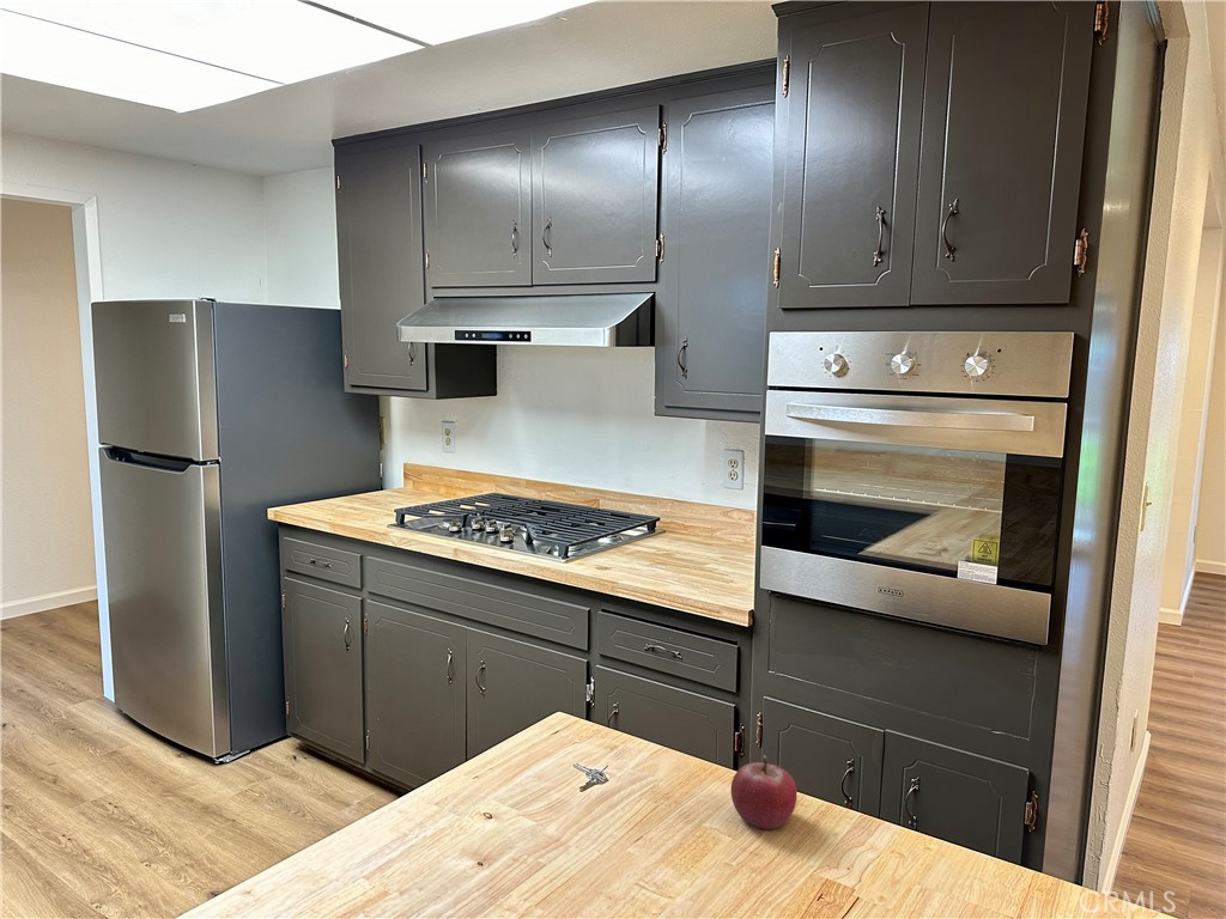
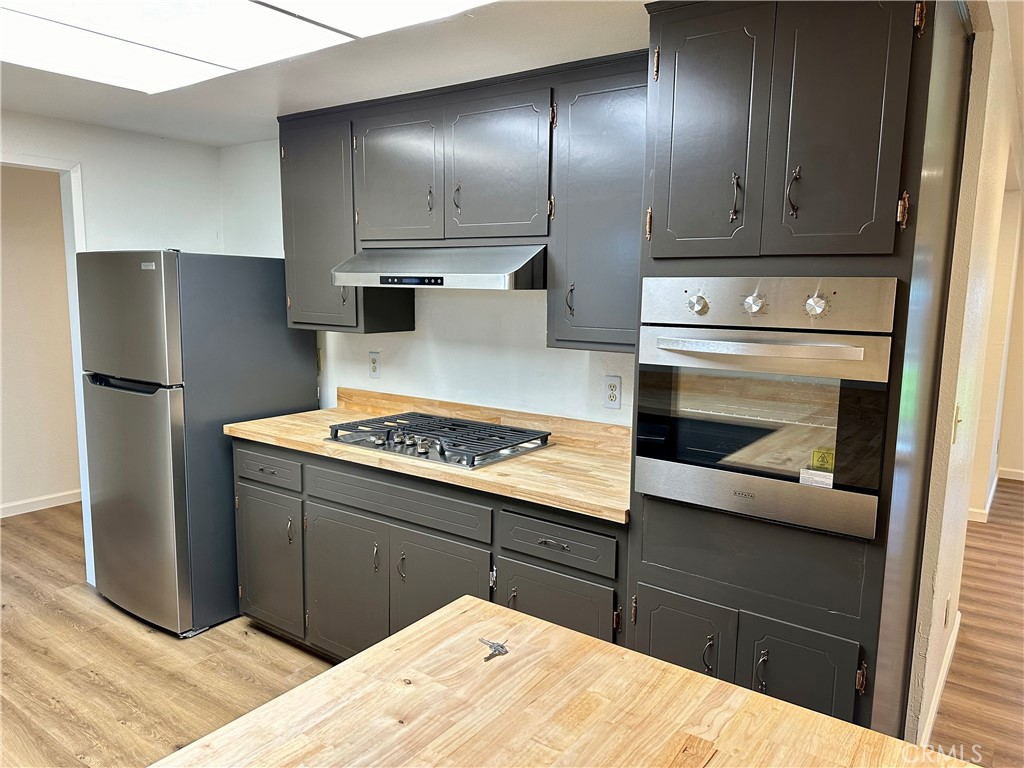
- fruit [730,754,799,830]
